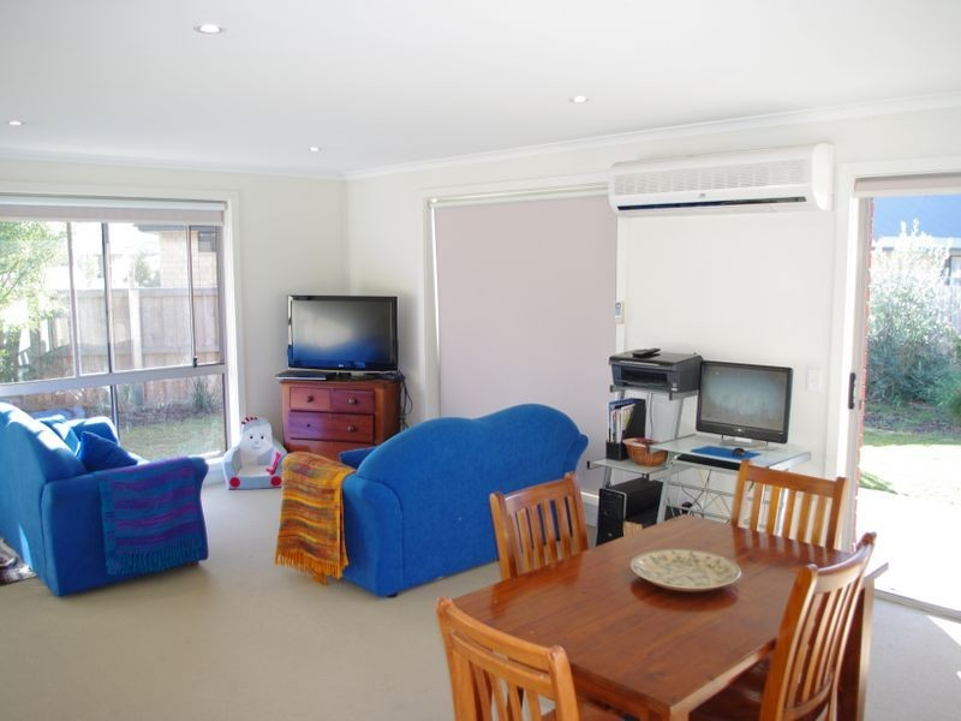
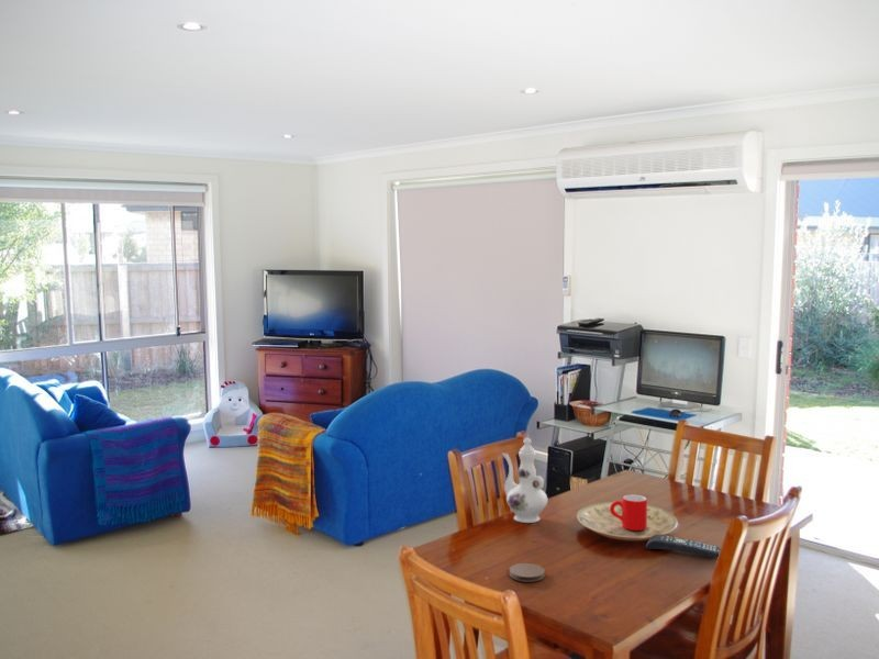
+ chinaware [501,436,548,524]
+ remote control [645,534,722,559]
+ coaster [509,562,546,583]
+ mug [609,493,648,532]
